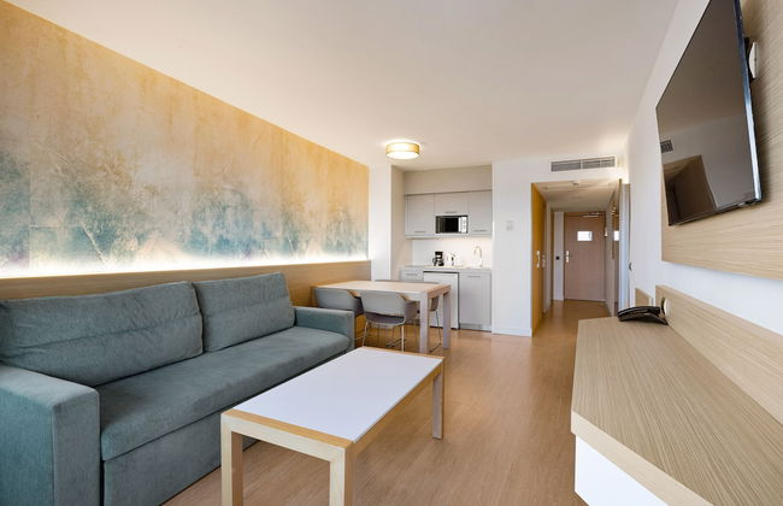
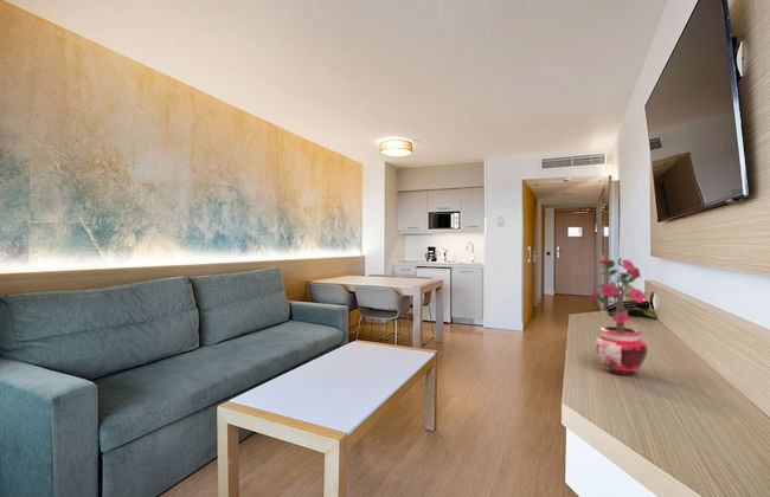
+ potted plant [586,256,657,376]
